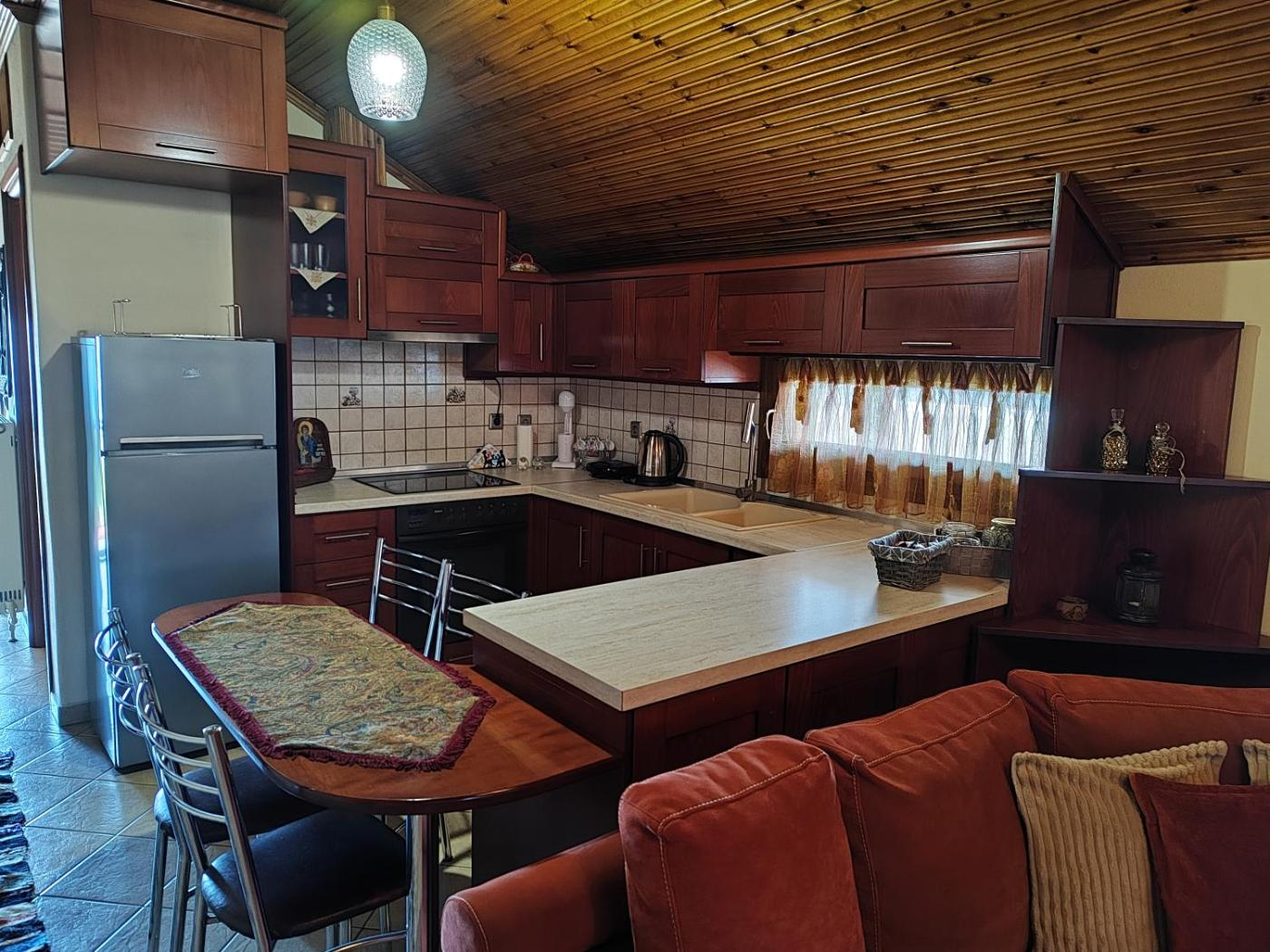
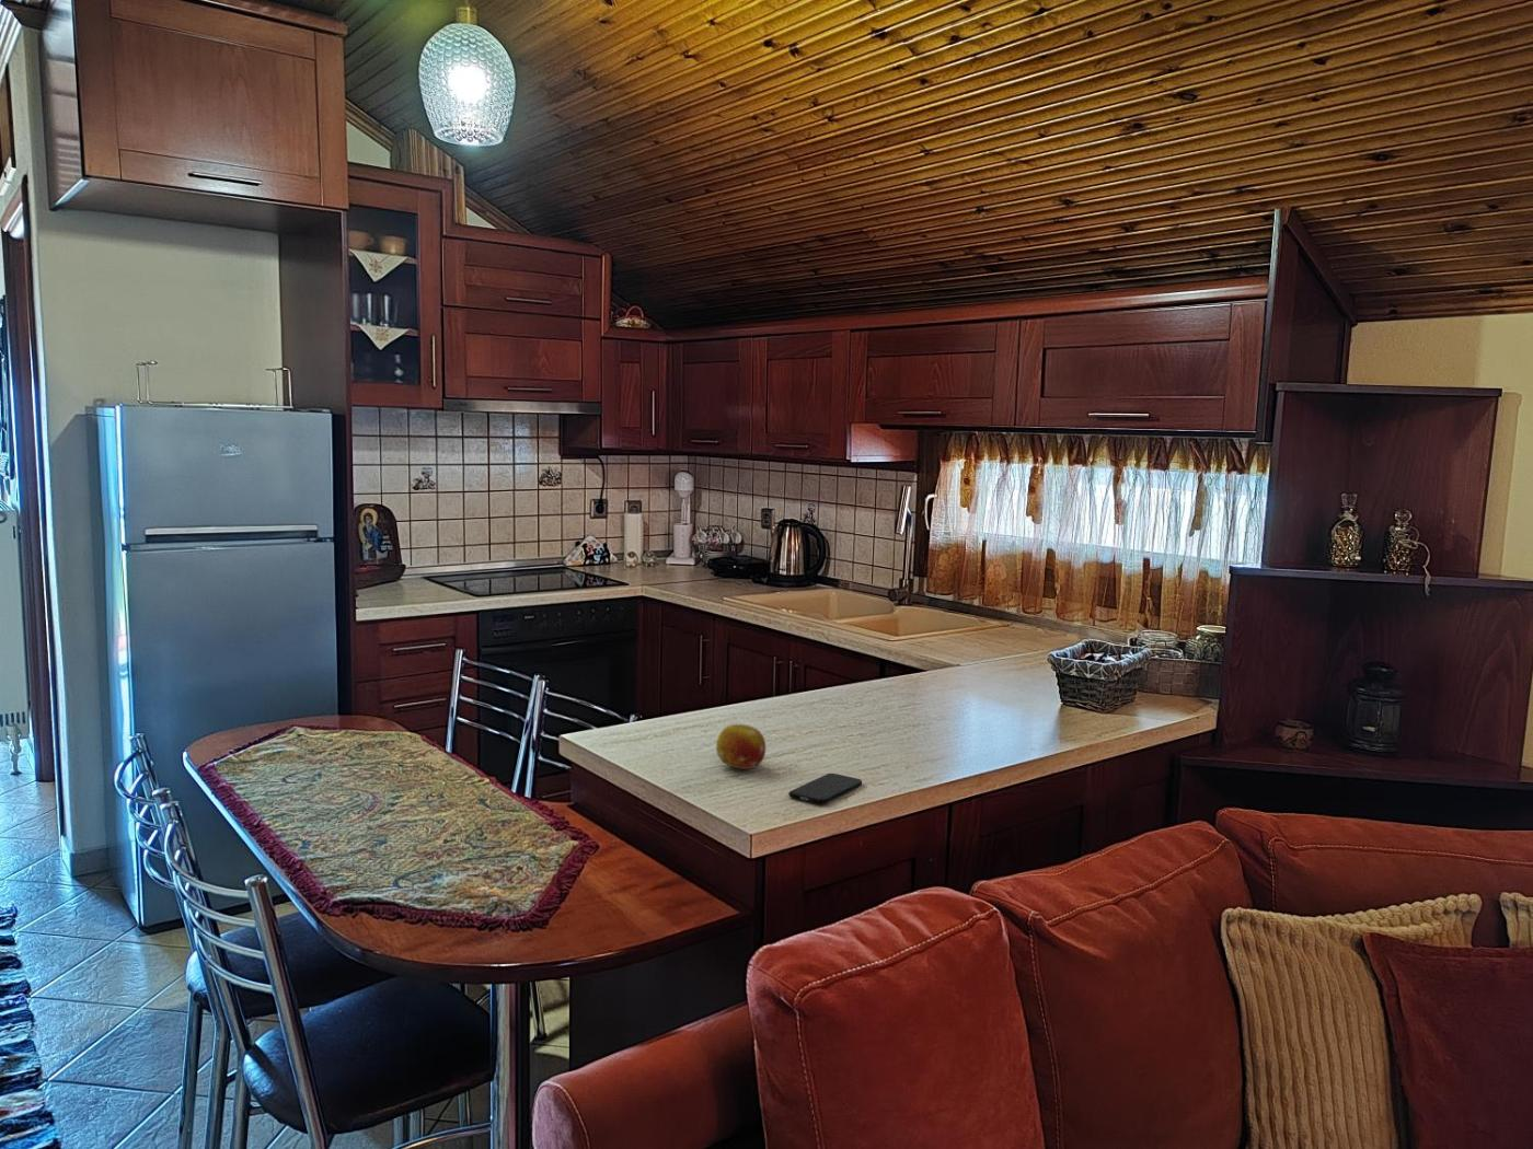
+ fruit [715,723,766,770]
+ smartphone [787,772,863,805]
